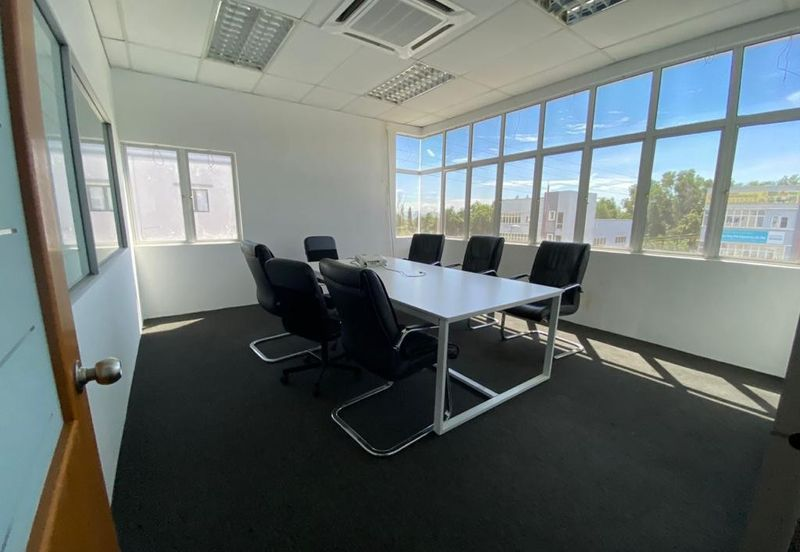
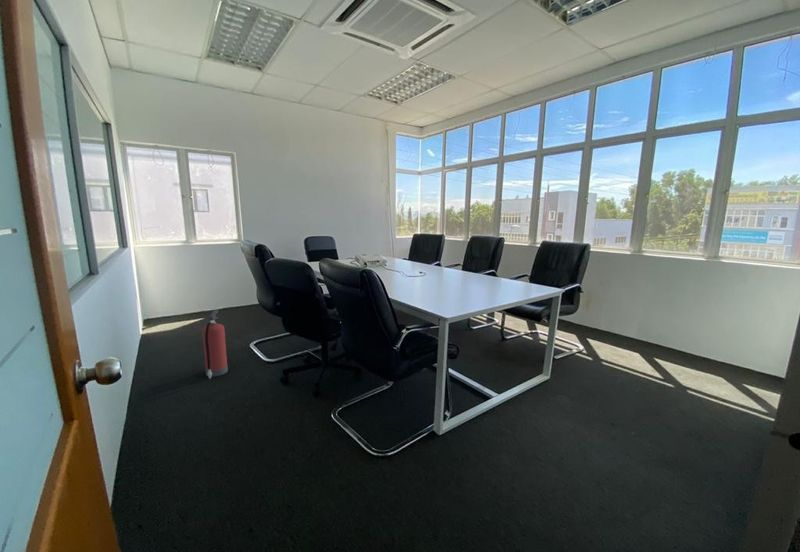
+ fire extinguisher [201,309,229,380]
